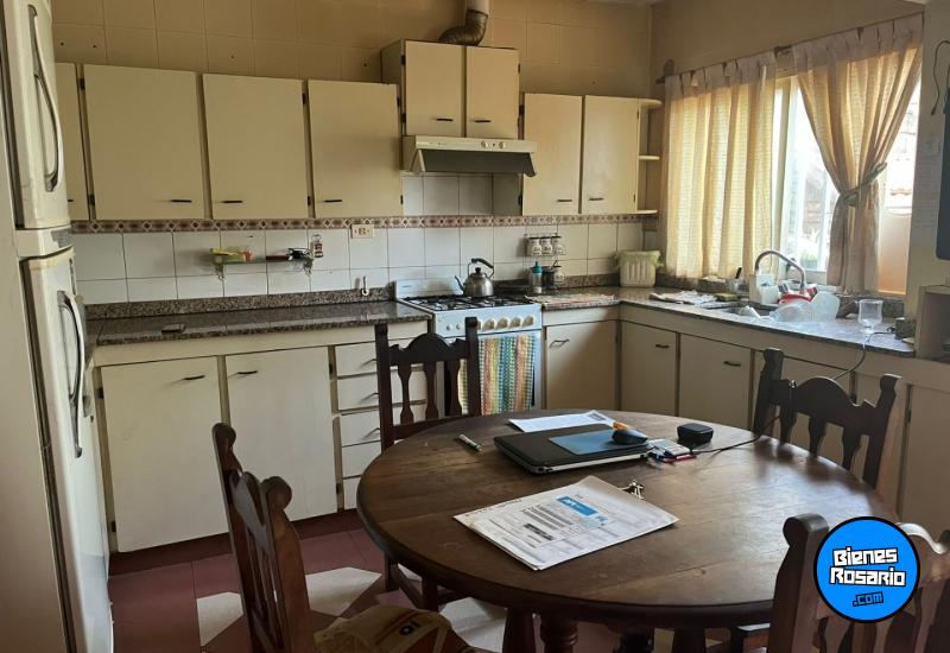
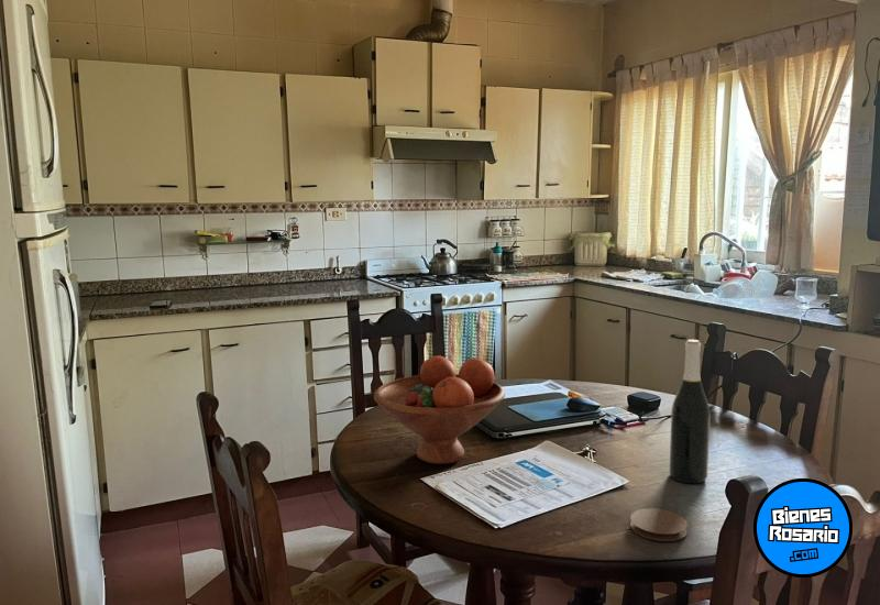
+ fruit bowl [373,355,506,465]
+ wine bottle [669,339,711,484]
+ coaster [629,507,689,542]
